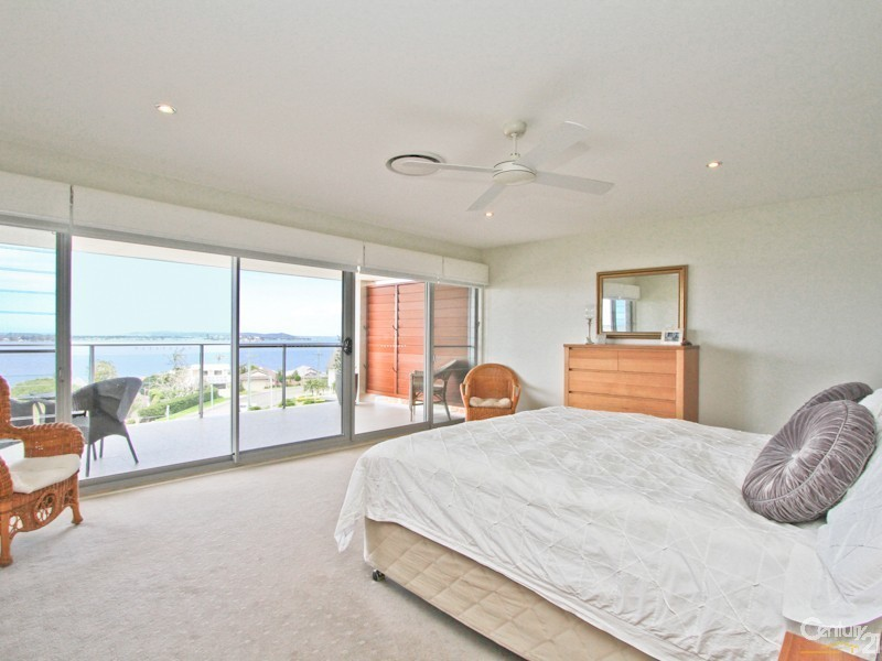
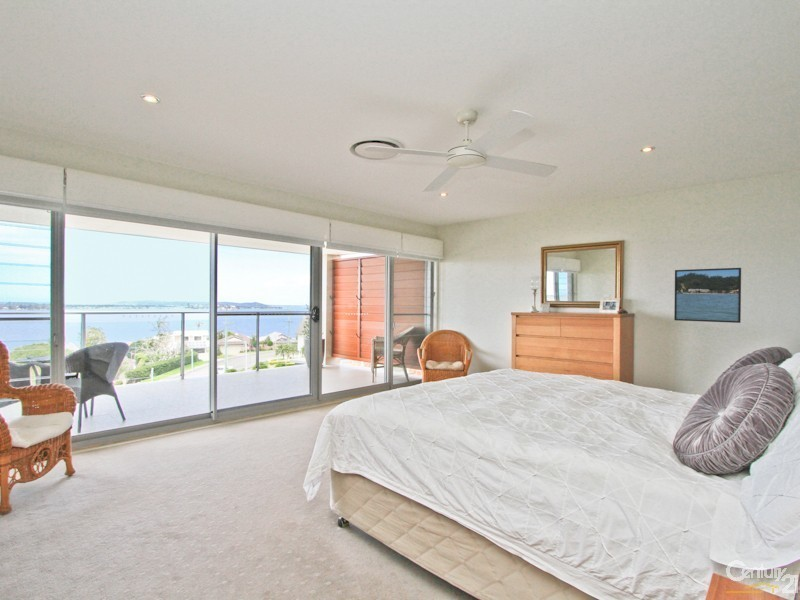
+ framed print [673,267,742,324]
